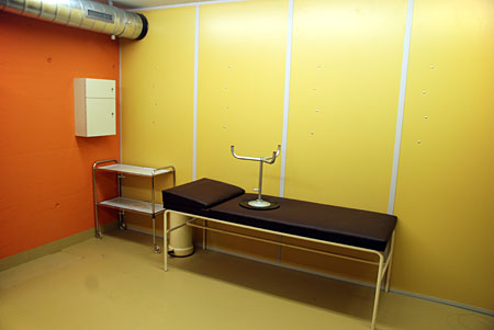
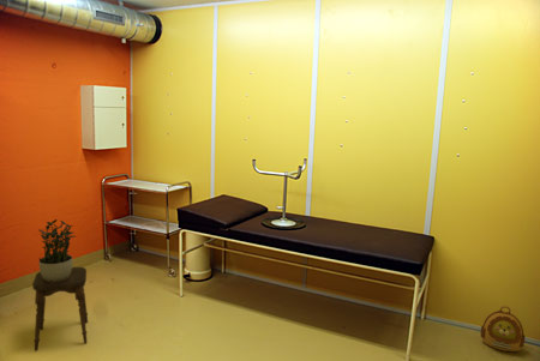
+ backpack [480,305,526,353]
+ potted plant [38,218,77,282]
+ stool [31,266,89,353]
